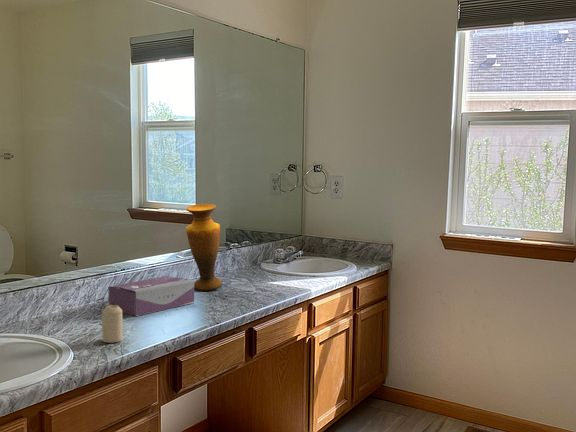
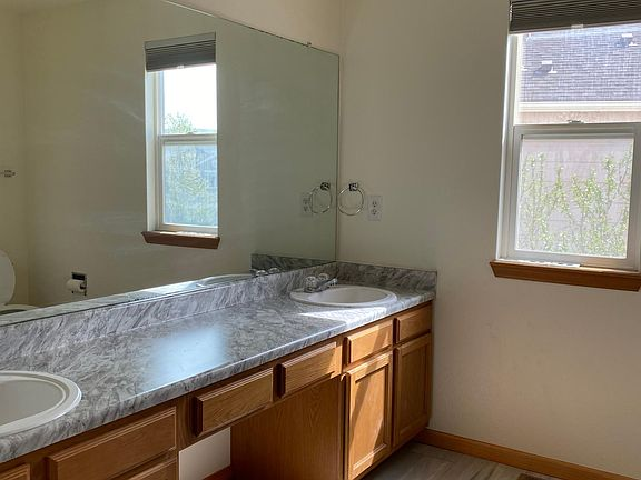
- candle [101,305,123,344]
- vase [185,203,223,292]
- tissue box [107,275,195,317]
